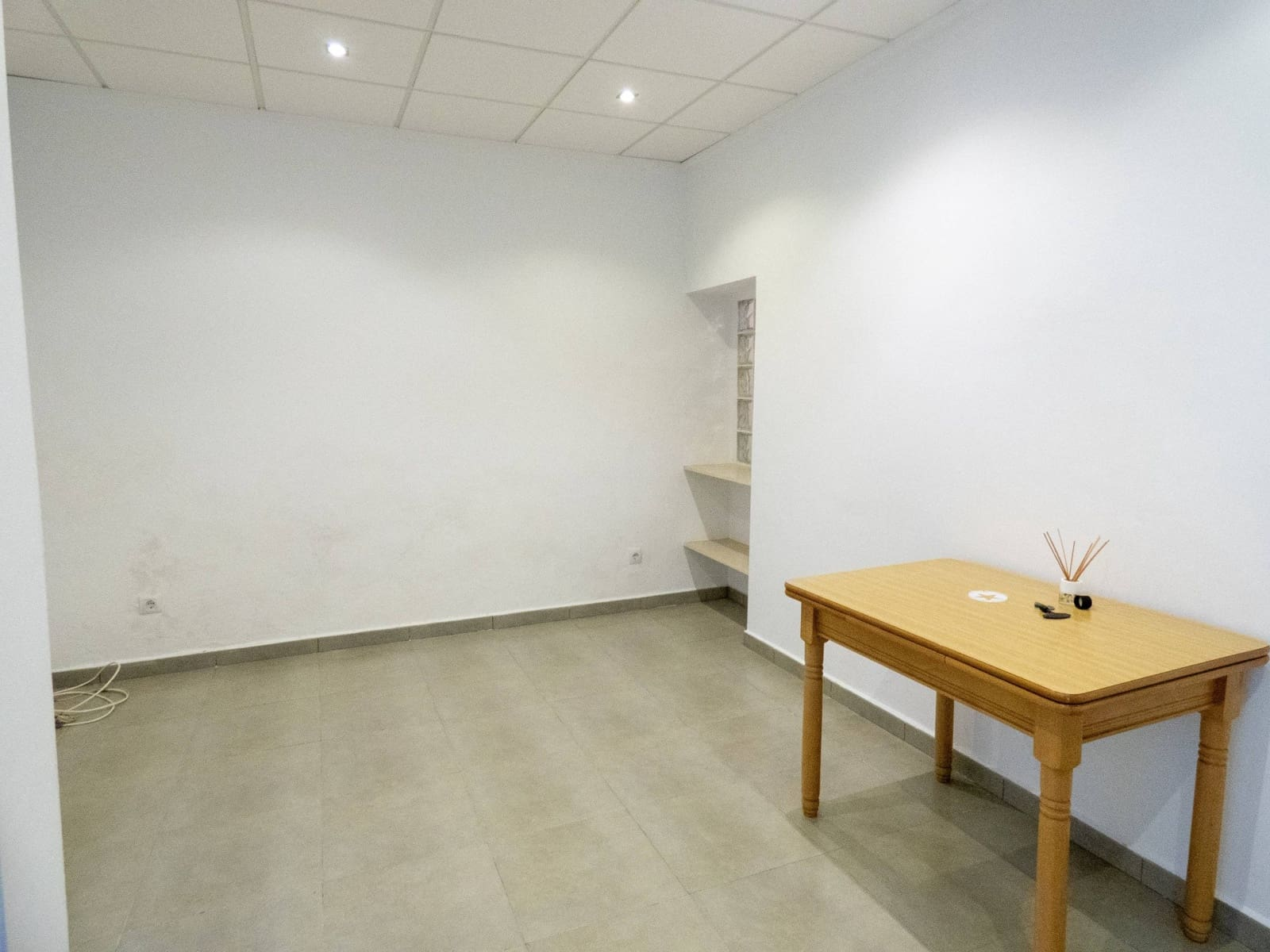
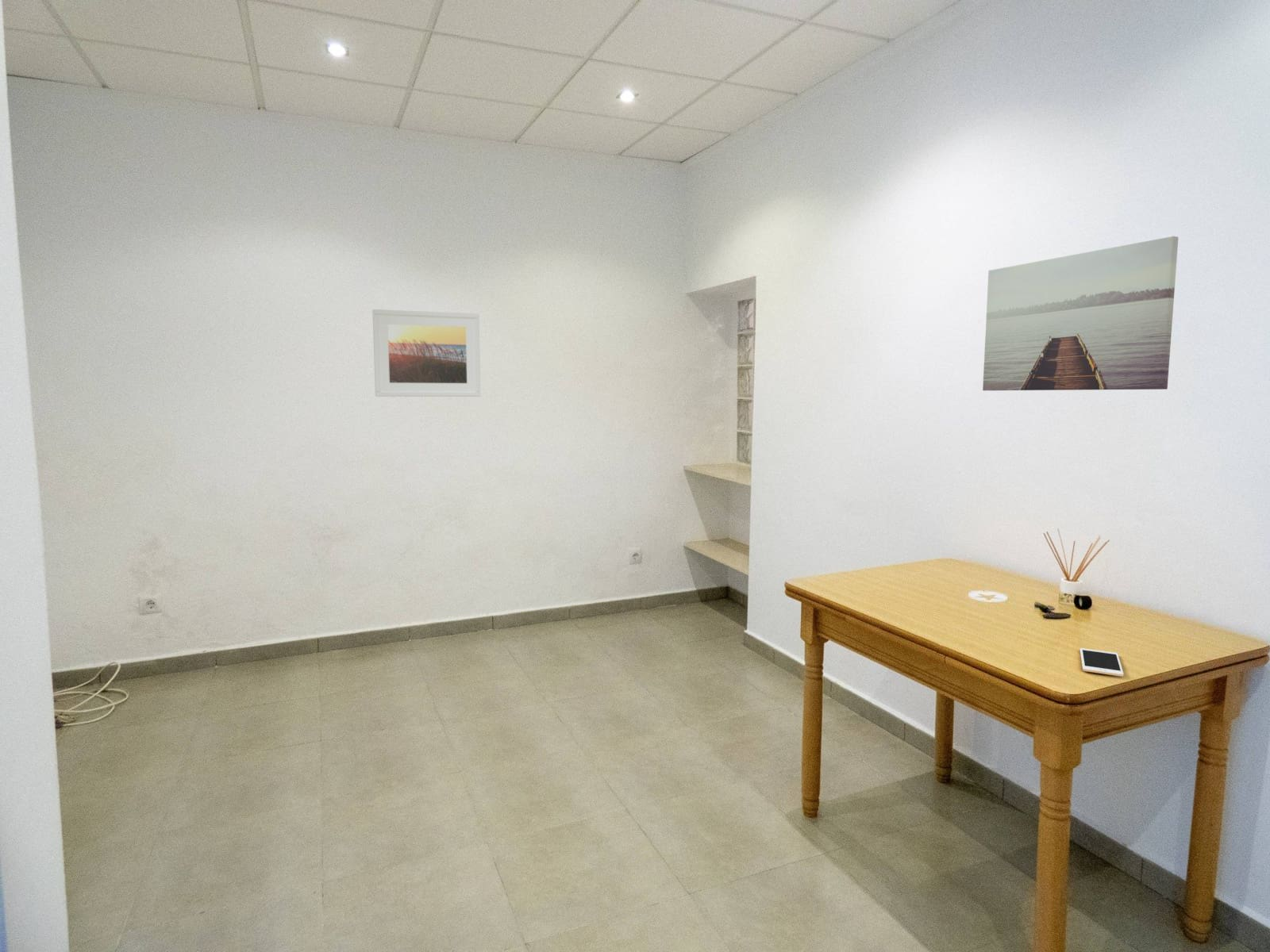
+ wall art [982,236,1179,391]
+ cell phone [1079,647,1124,678]
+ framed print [371,309,481,397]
